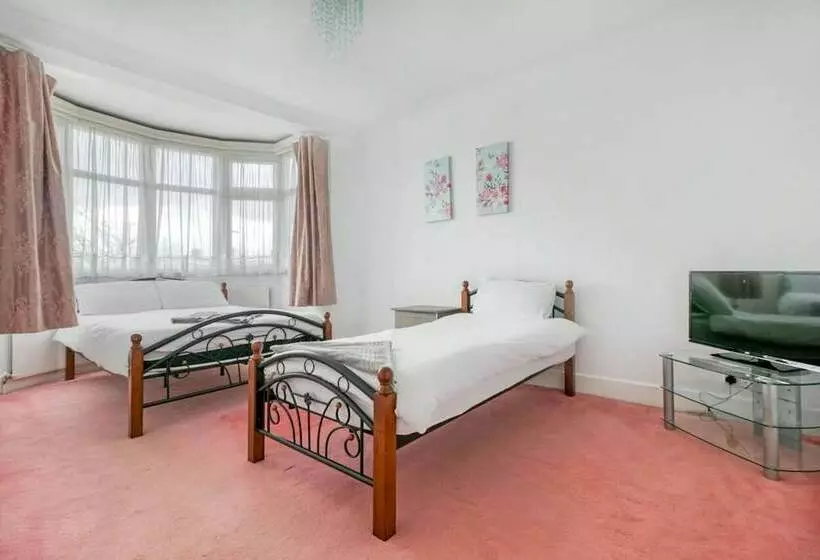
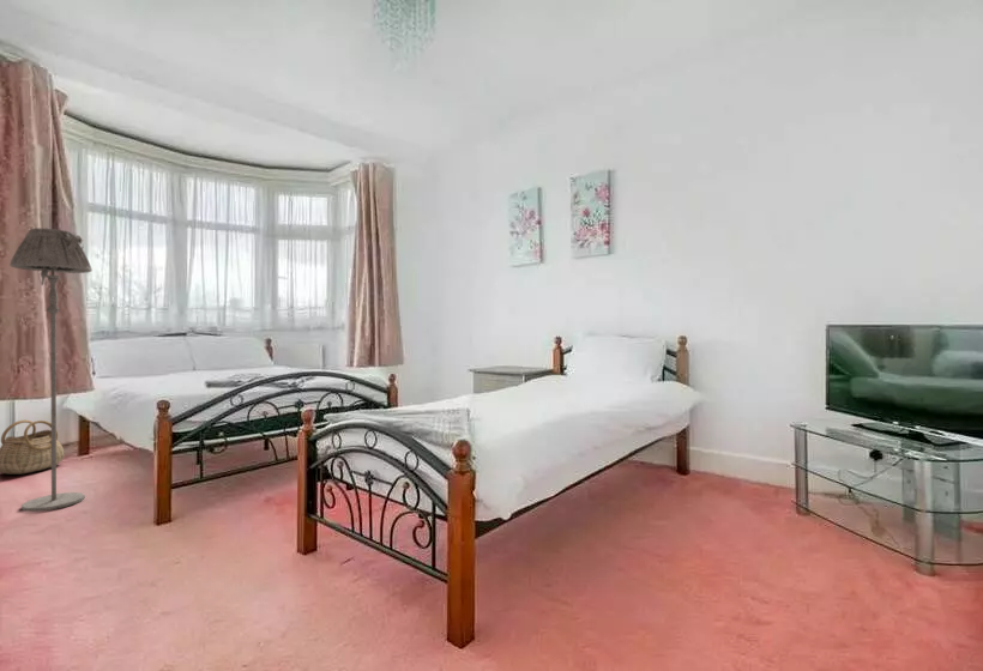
+ floor lamp [10,226,94,513]
+ basket [0,418,66,476]
